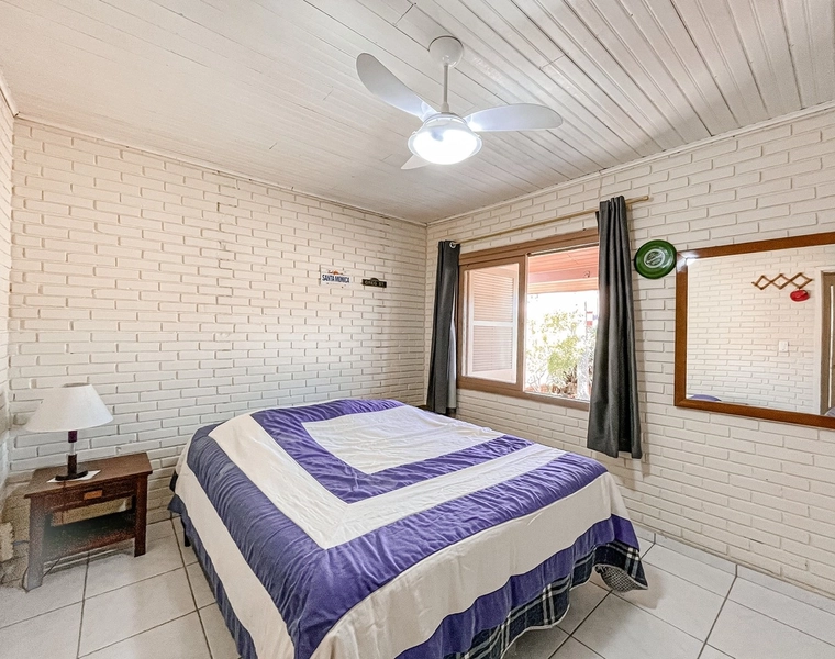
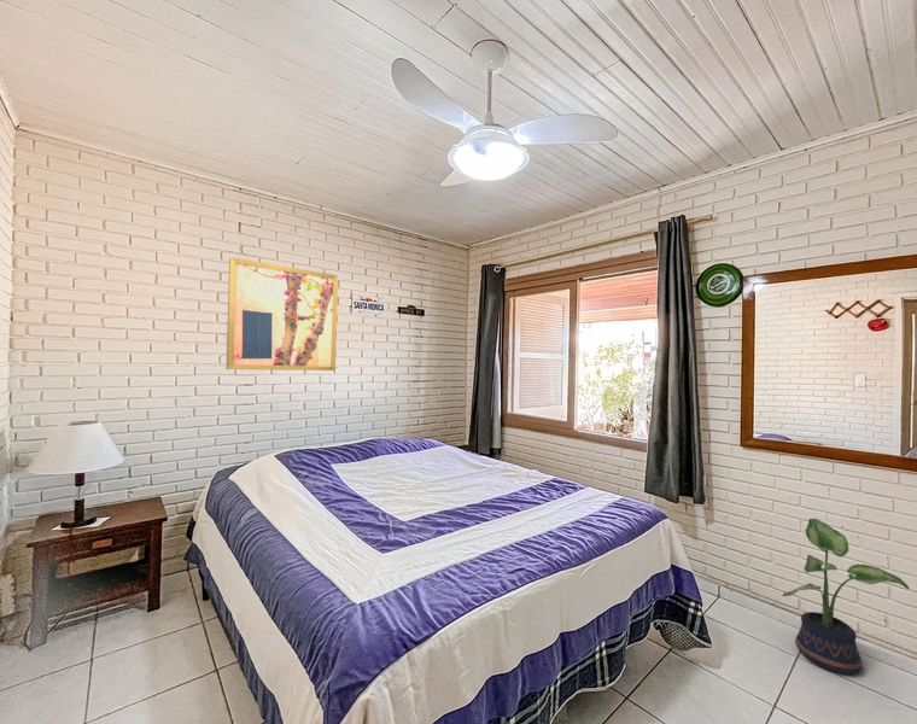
+ potted plant [782,518,910,676]
+ wall art [226,256,339,372]
